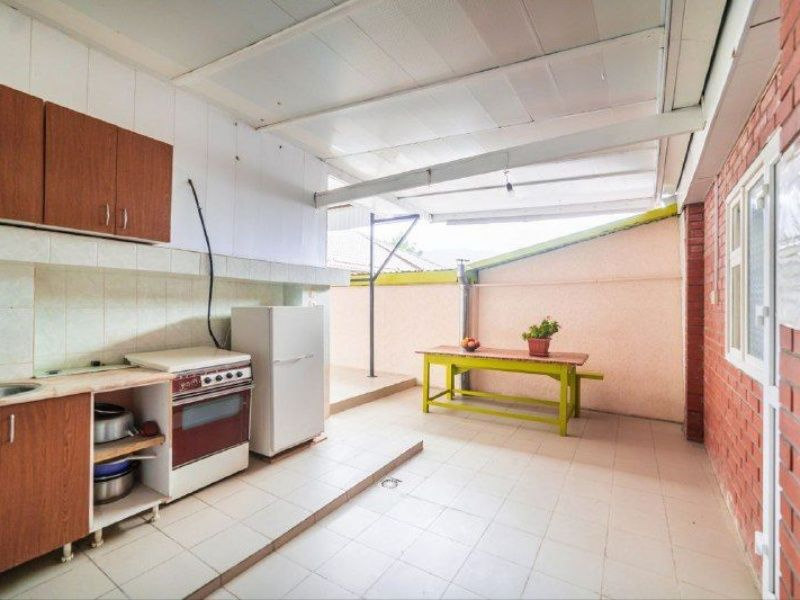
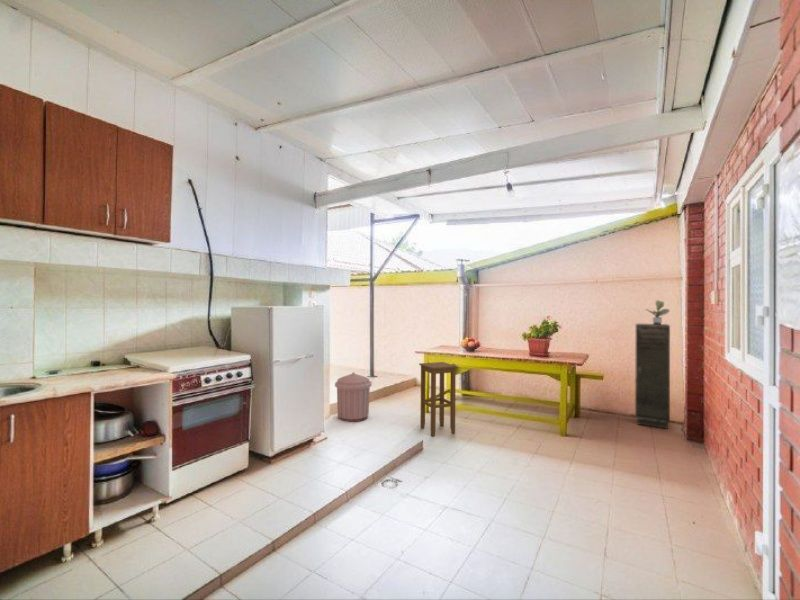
+ potted plant [644,299,671,325]
+ trash can [334,371,373,423]
+ storage cabinet [634,323,671,430]
+ stool [418,361,458,437]
